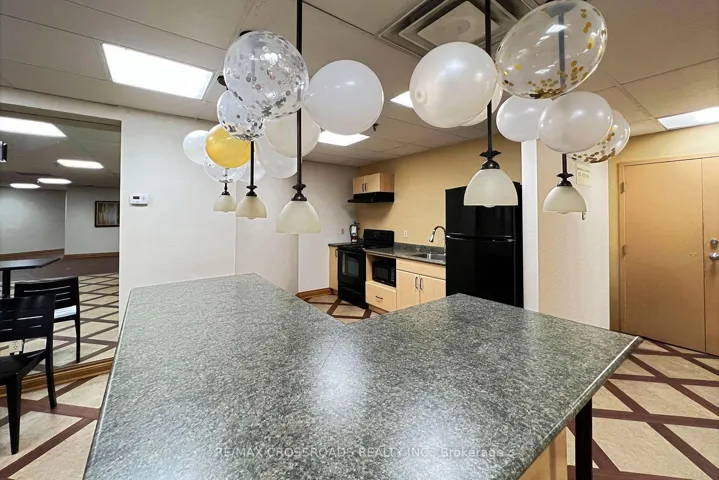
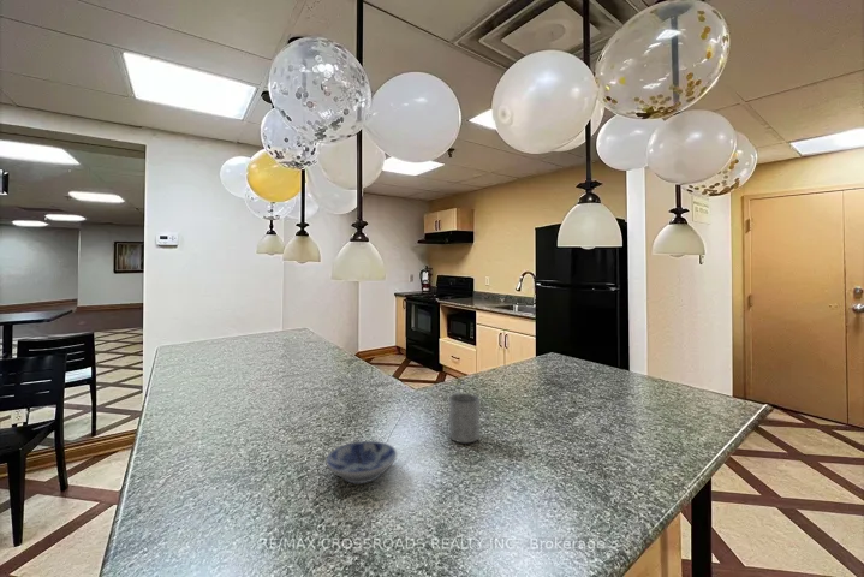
+ mug [447,392,481,444]
+ bowl [324,440,398,484]
